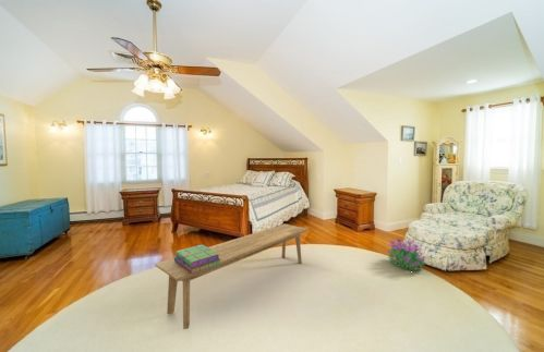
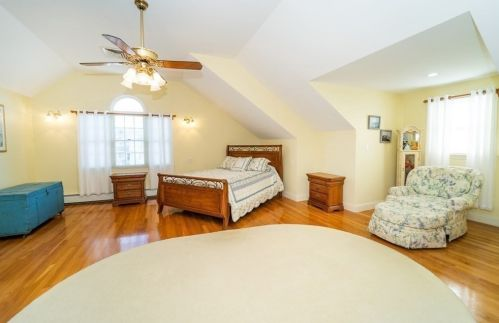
- decorative plant [385,236,428,270]
- bench [154,222,309,330]
- stack of books [173,243,221,274]
